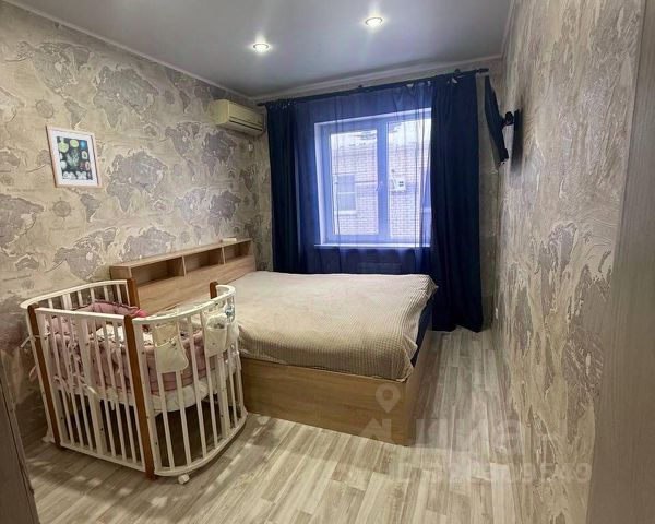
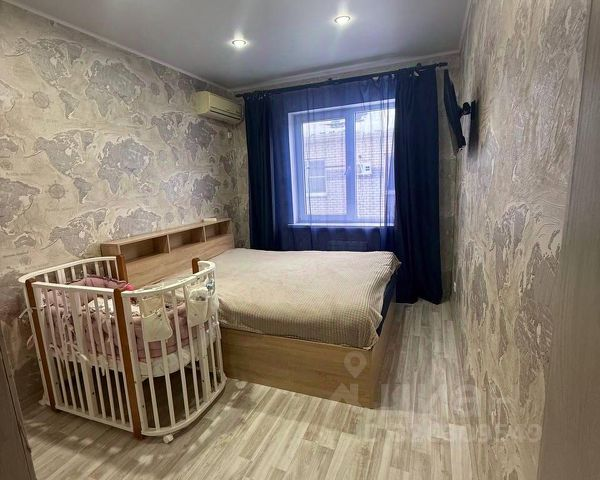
- wall art [44,124,103,190]
